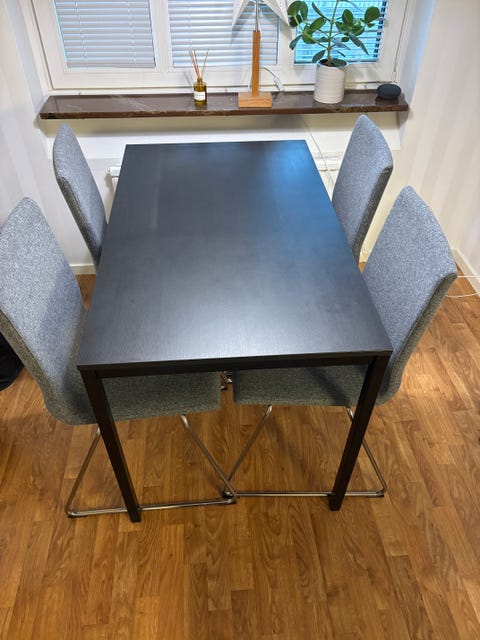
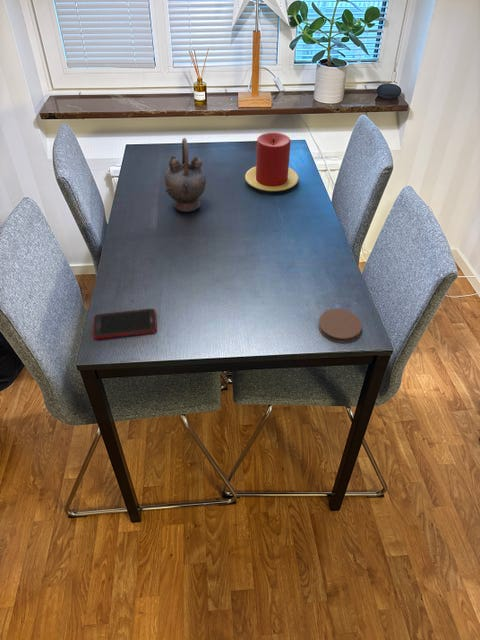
+ cell phone [92,308,158,340]
+ coaster [318,308,363,343]
+ teapot [164,137,207,213]
+ candle [244,132,299,192]
